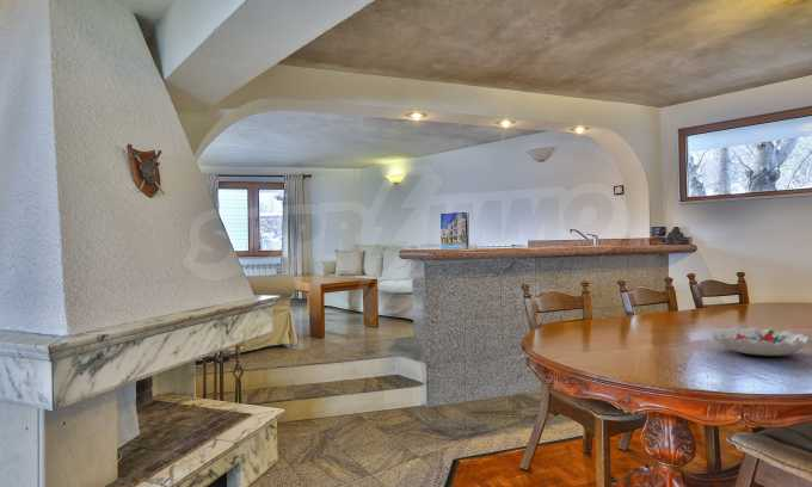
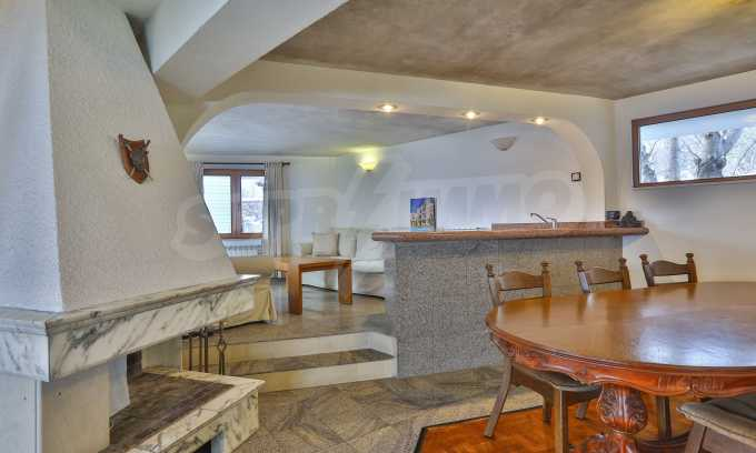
- decorative bowl [709,326,812,357]
